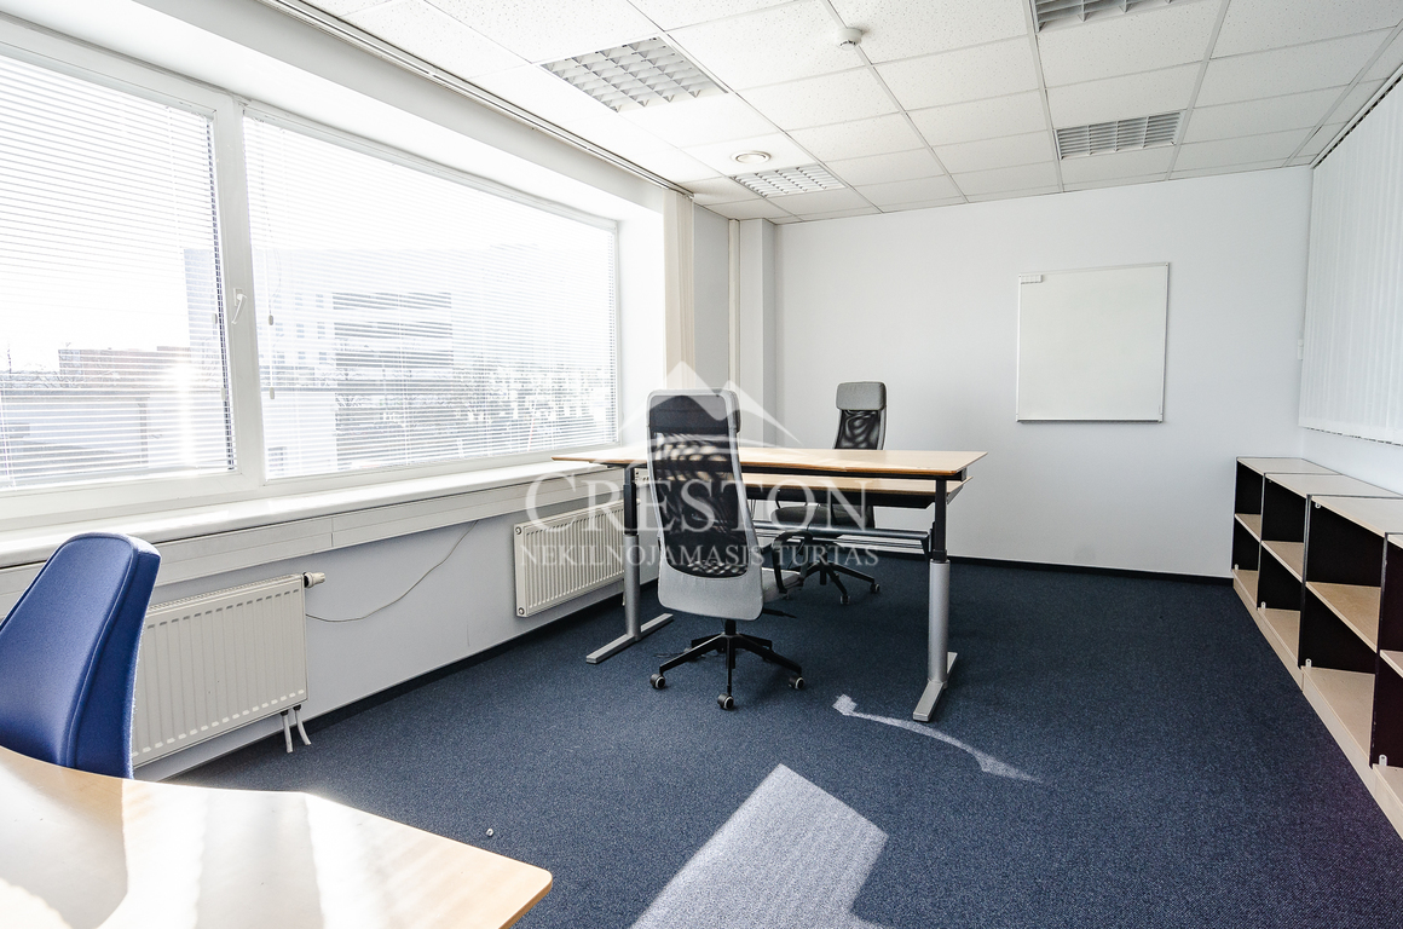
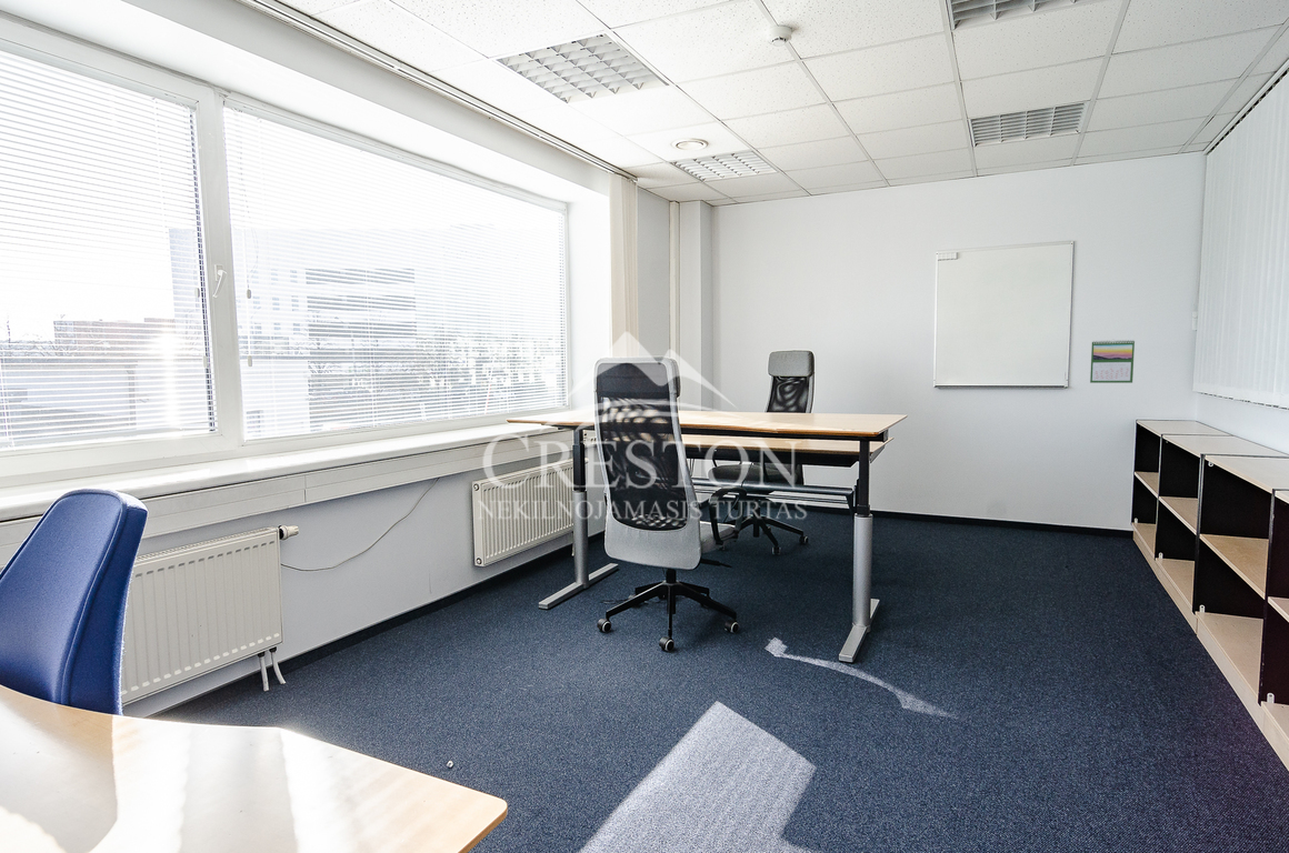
+ calendar [1089,339,1136,384]
